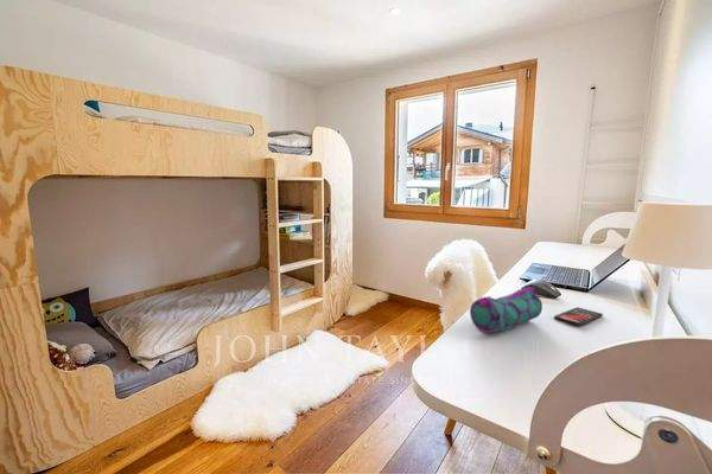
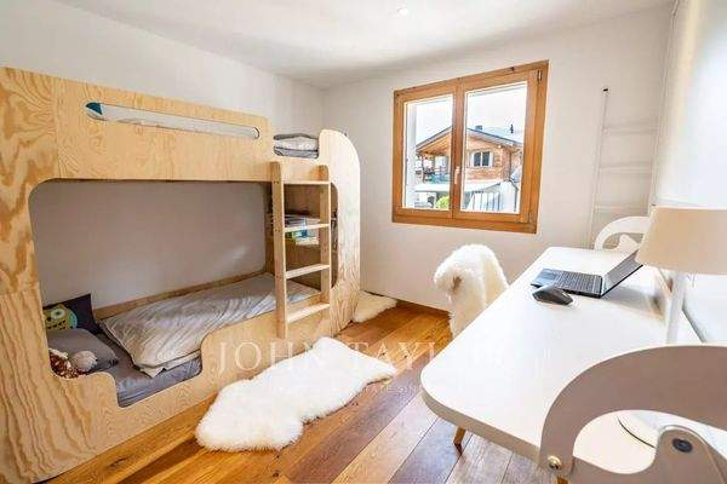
- pencil case [469,286,543,334]
- smartphone [553,306,604,327]
